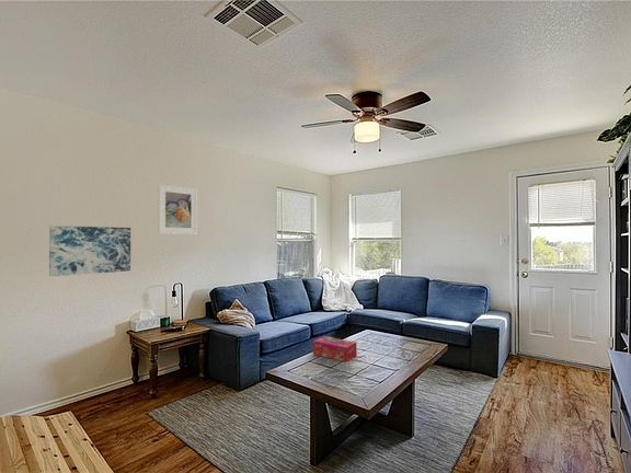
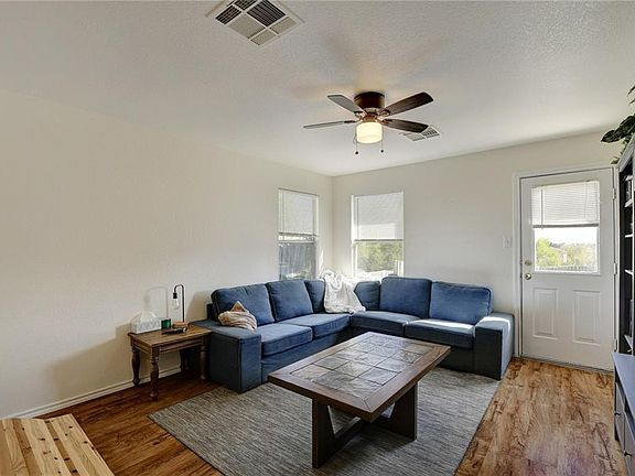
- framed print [157,183,198,235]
- wall art [48,224,131,277]
- tissue box [312,335,358,362]
